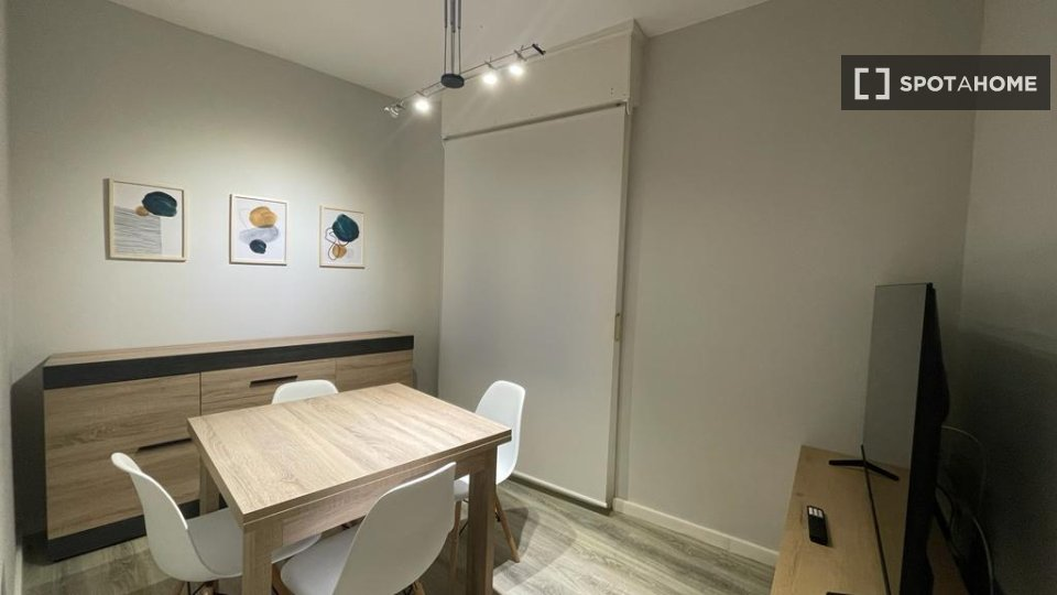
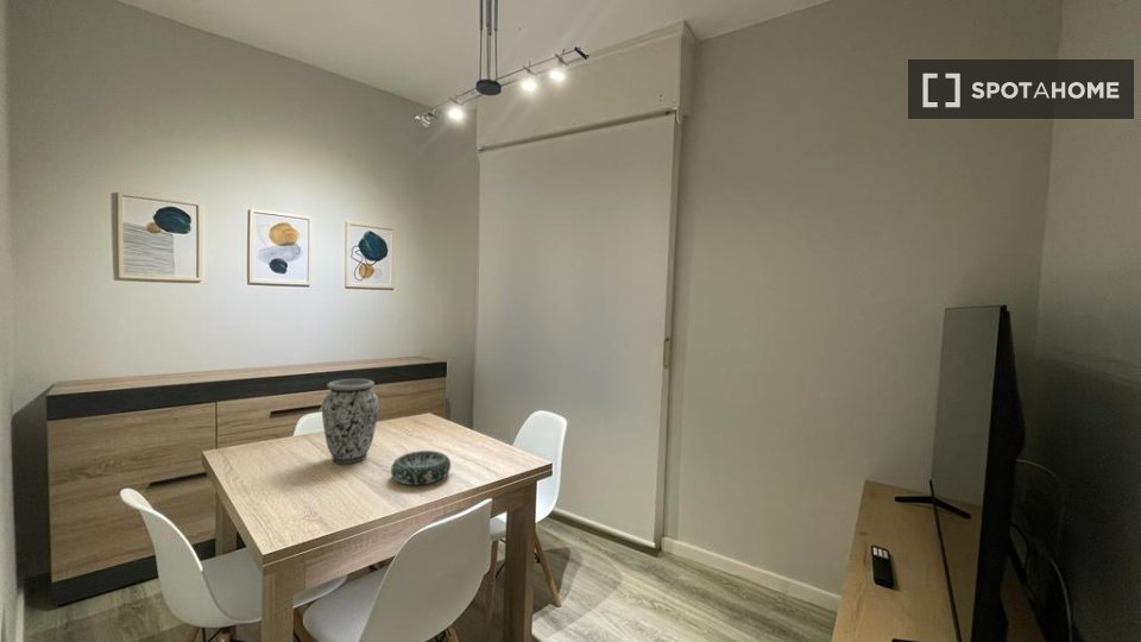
+ vase [321,378,379,465]
+ decorative bowl [390,449,452,486]
